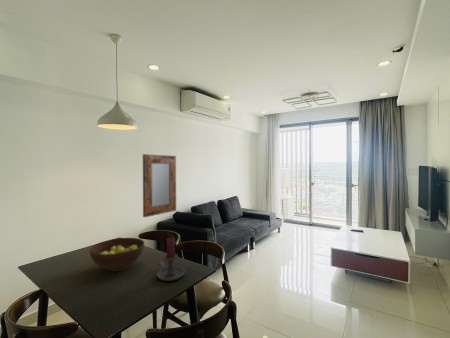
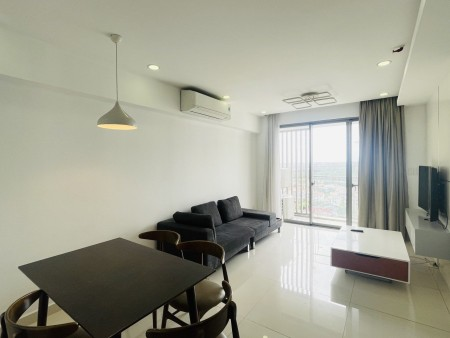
- candle holder [156,236,185,282]
- home mirror [142,153,177,218]
- fruit bowl [89,237,145,273]
